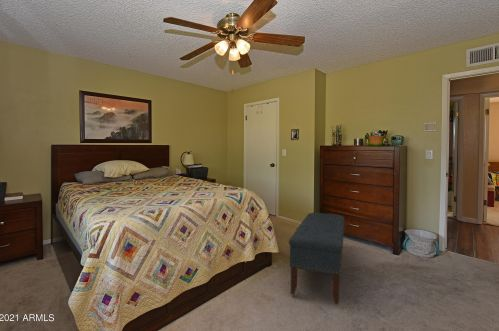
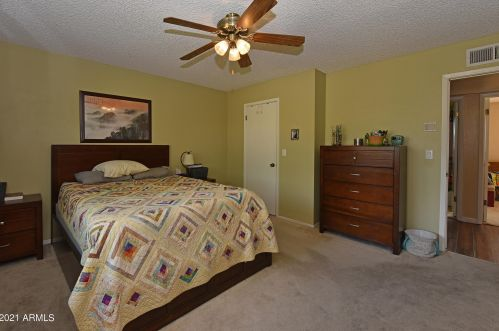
- bench [288,212,346,305]
